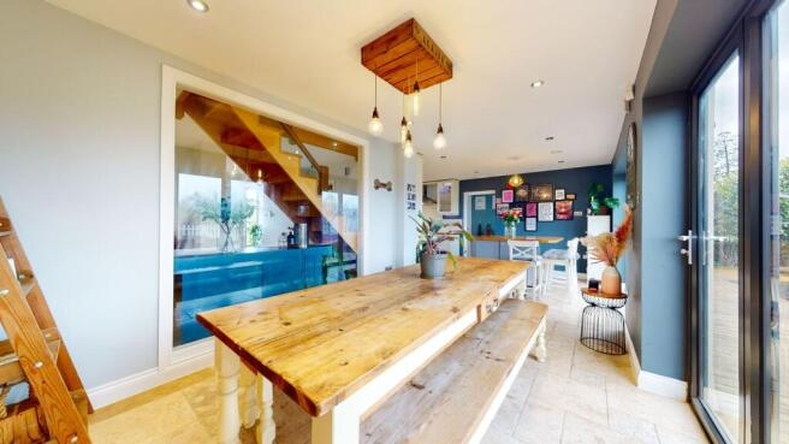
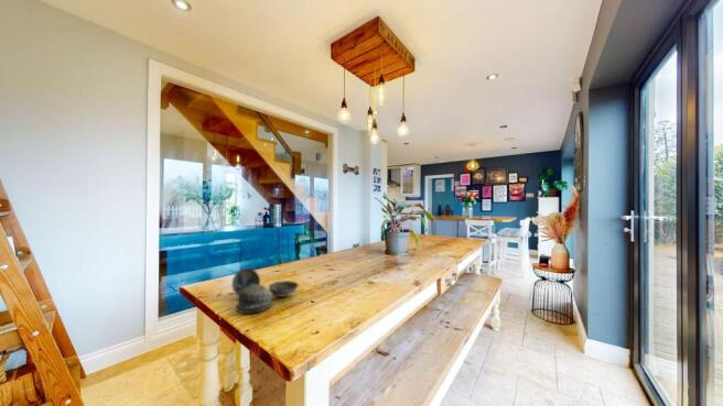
+ decorative bowl [230,266,300,315]
